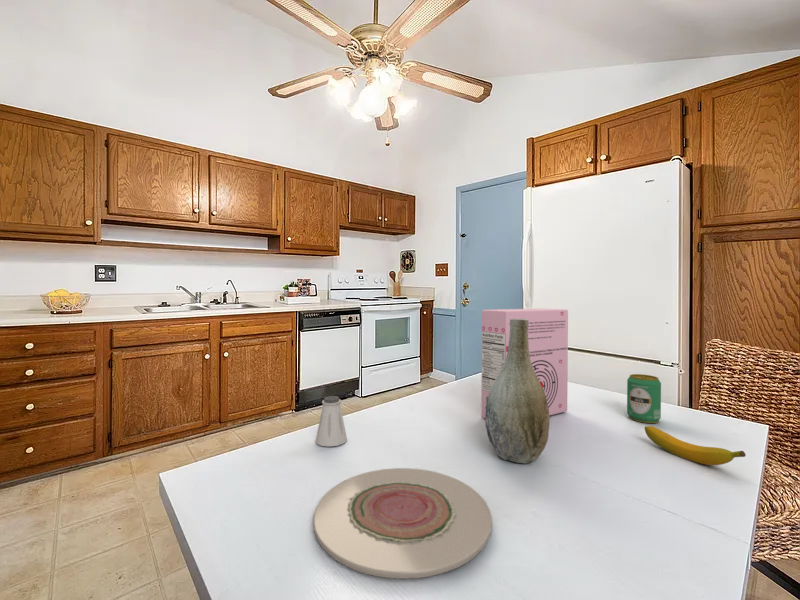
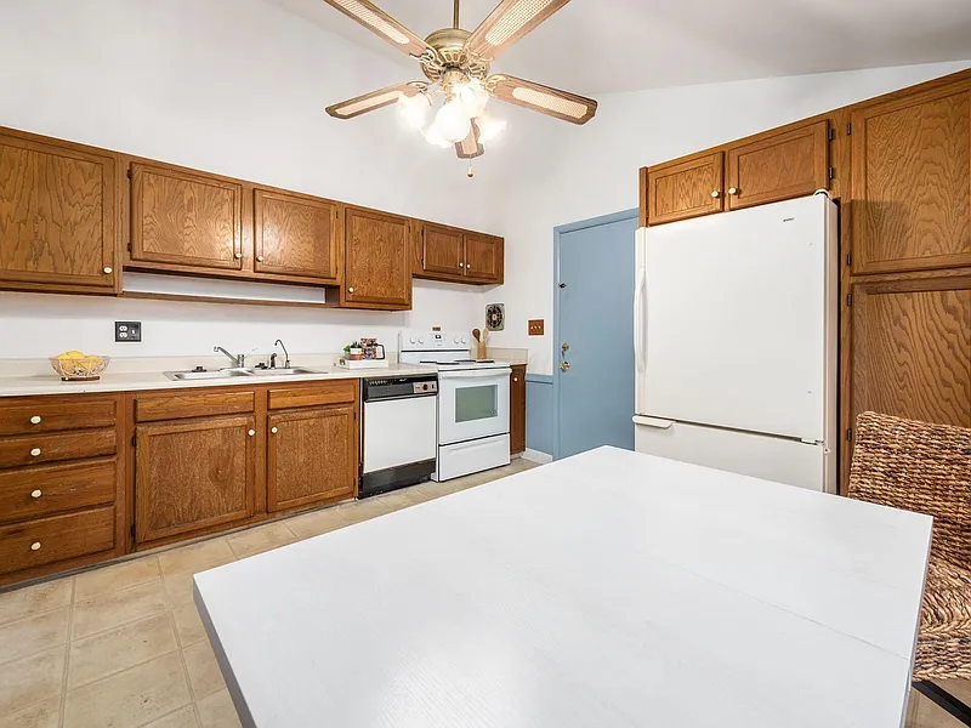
- plate [312,467,493,580]
- banana [644,425,747,466]
- vase [484,318,551,464]
- cereal box [480,308,569,419]
- beverage can [626,373,662,424]
- saltshaker [315,395,348,448]
